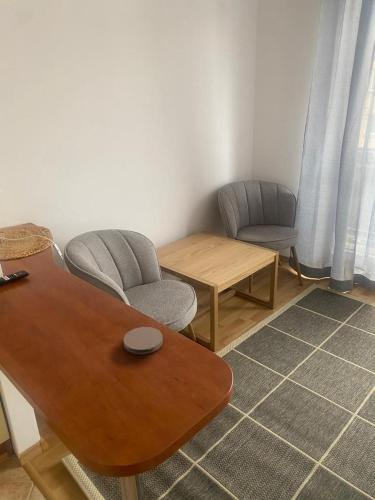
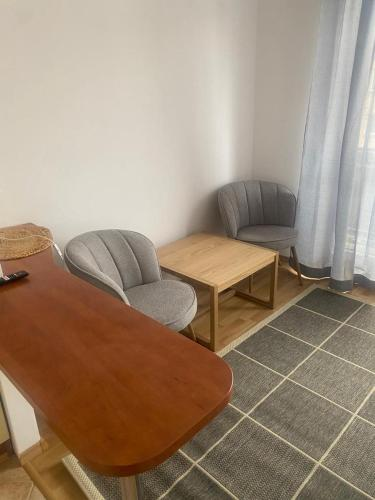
- coaster [122,326,164,355]
